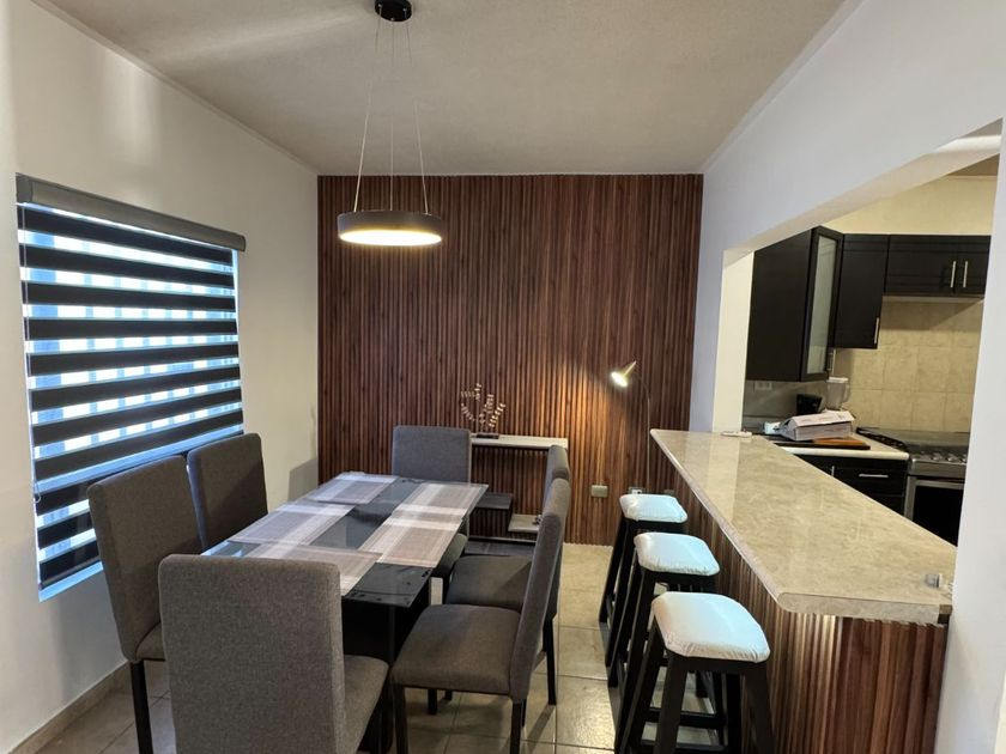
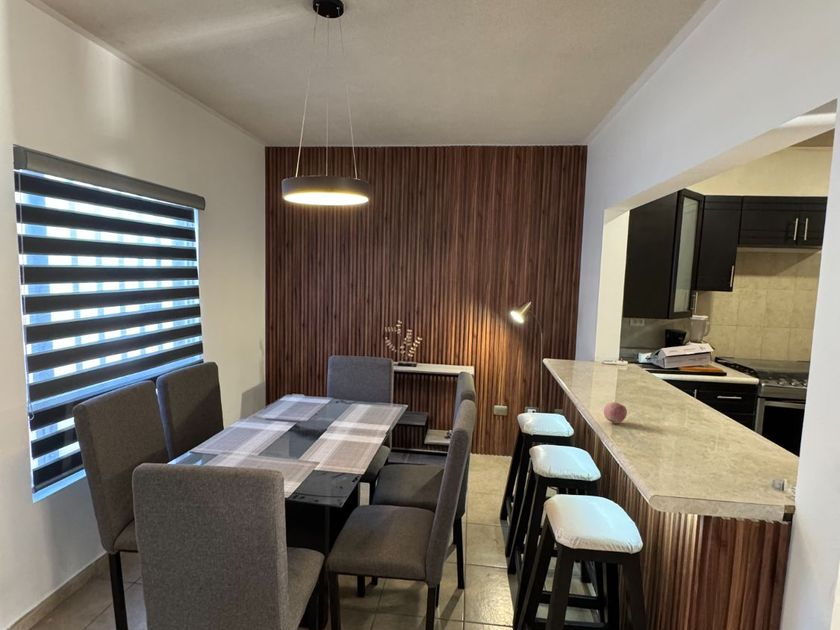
+ apple [603,401,628,424]
